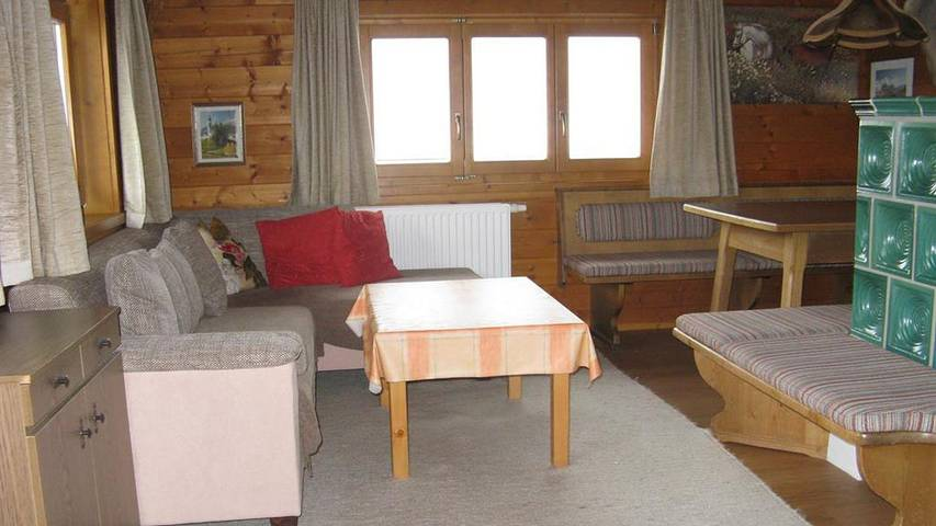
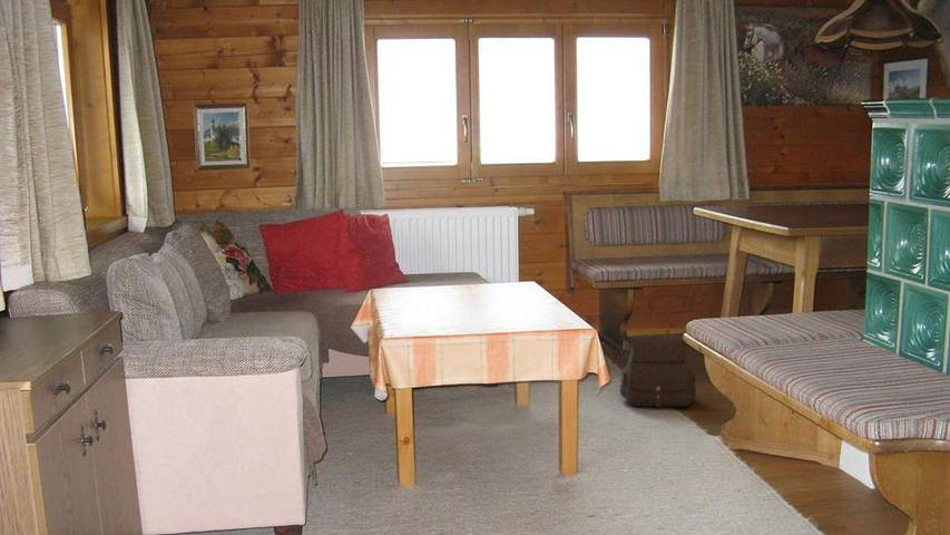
+ satchel [619,334,697,408]
